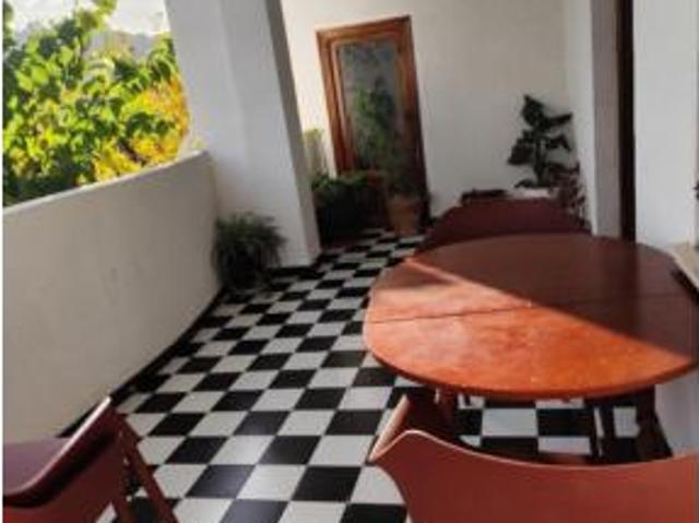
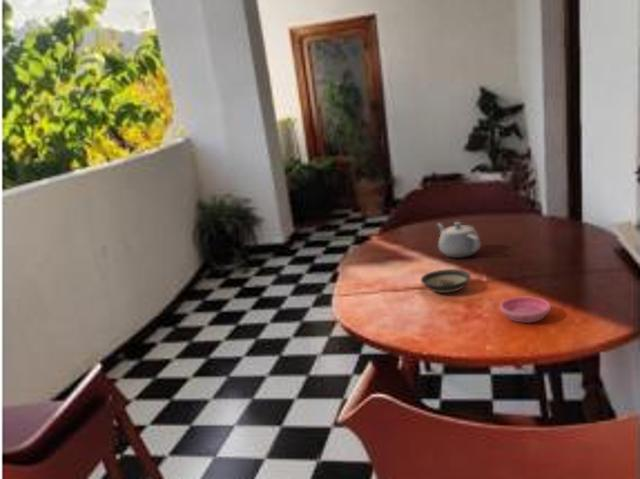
+ teapot [436,221,482,259]
+ saucer [420,268,472,294]
+ saucer [499,296,552,324]
